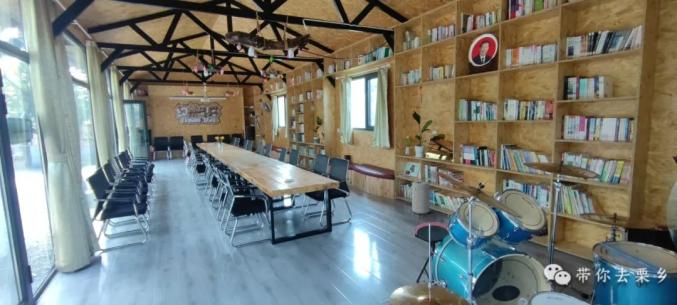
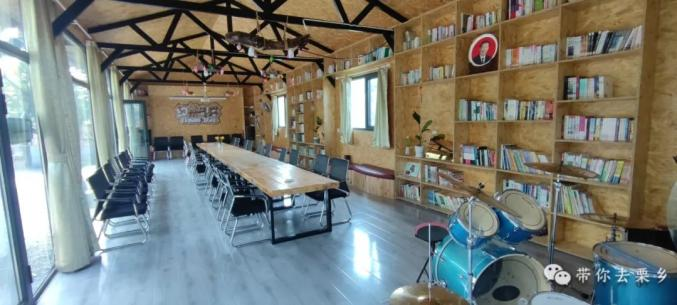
- trash can [411,180,431,215]
